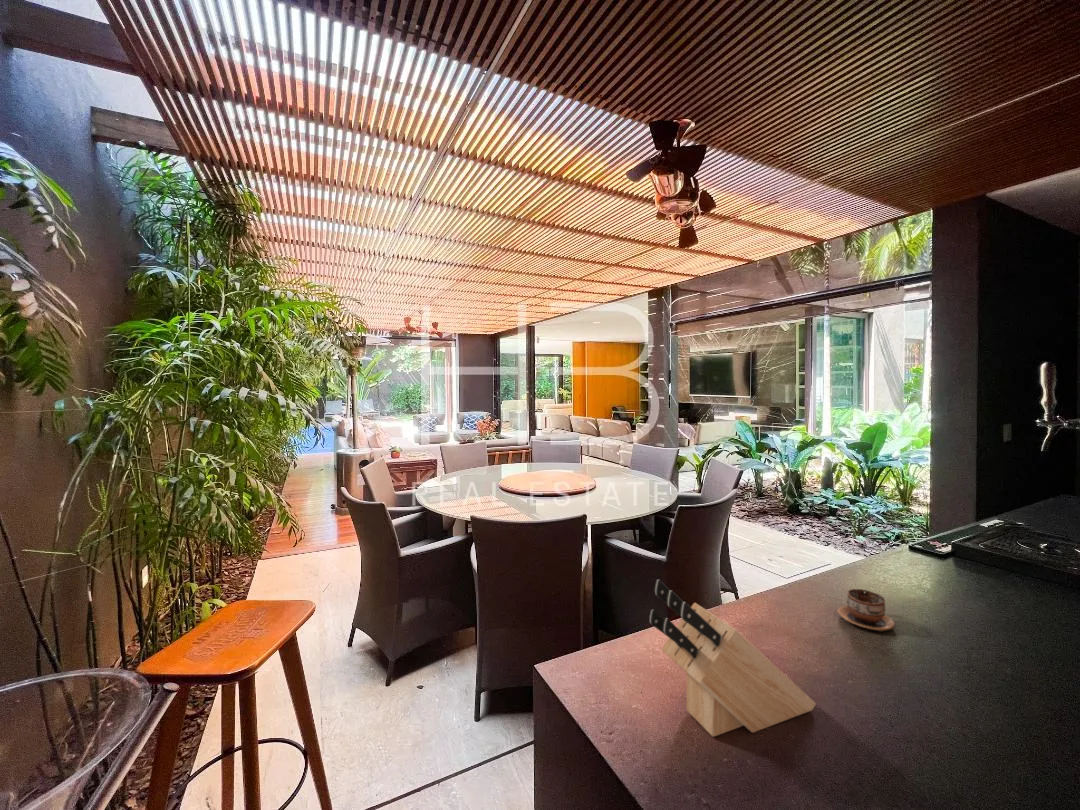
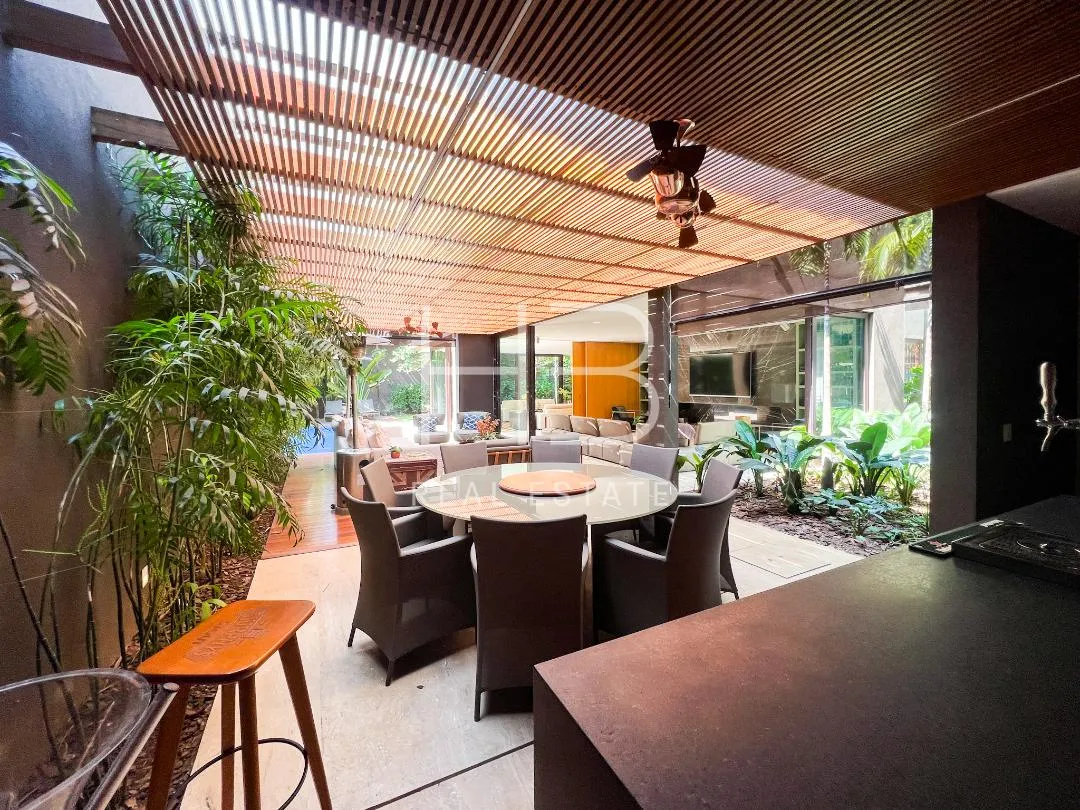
- cup [837,588,896,632]
- knife block [648,578,817,738]
